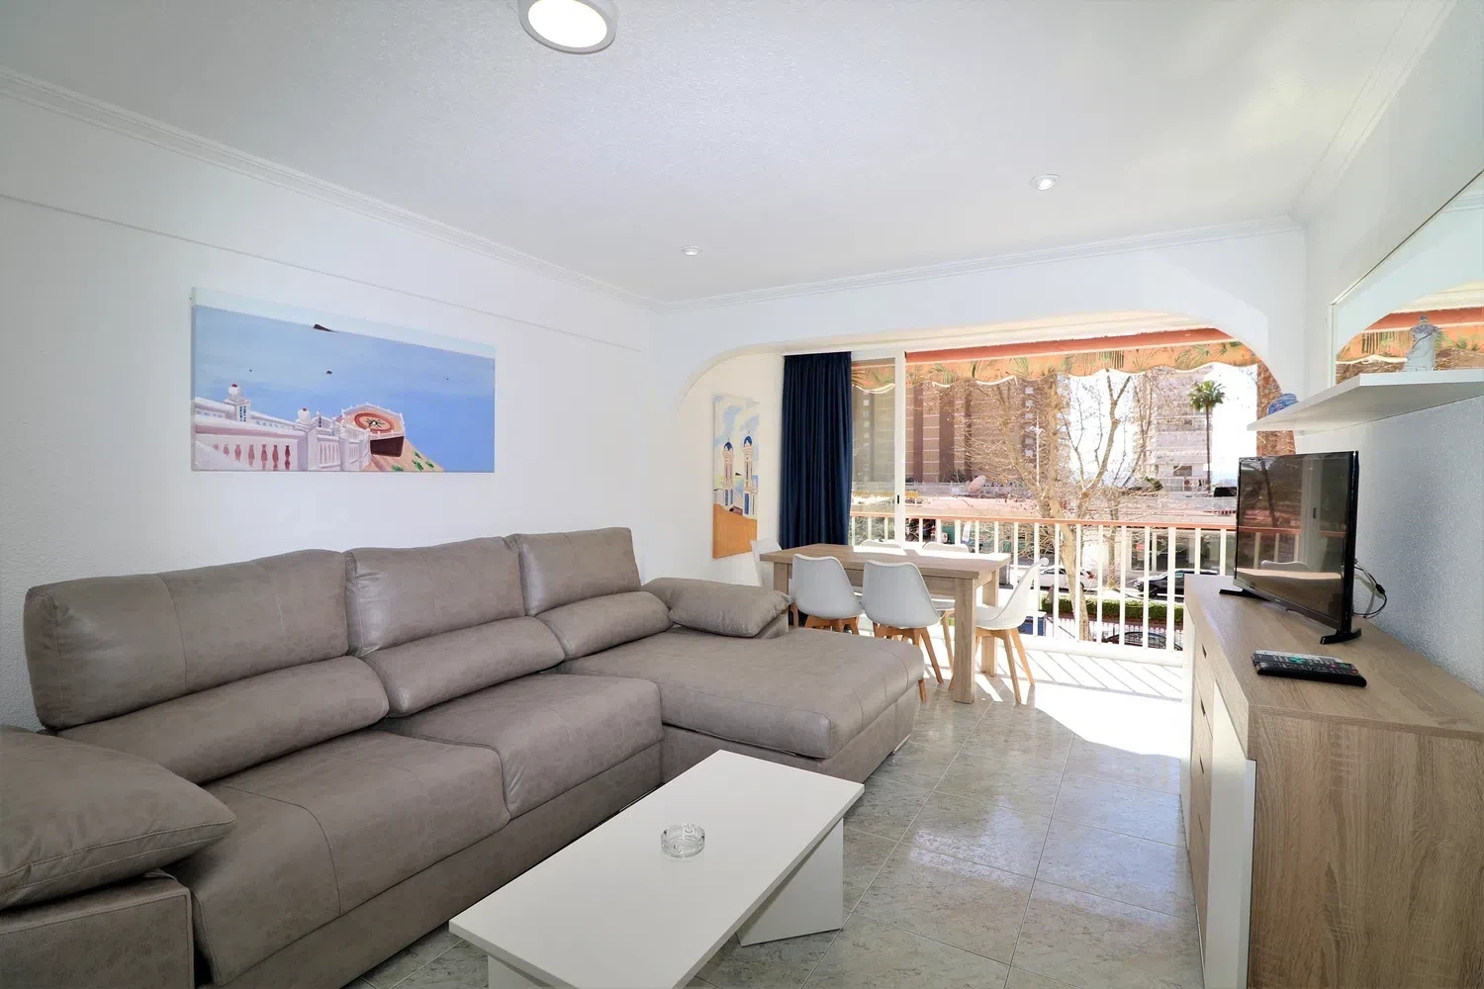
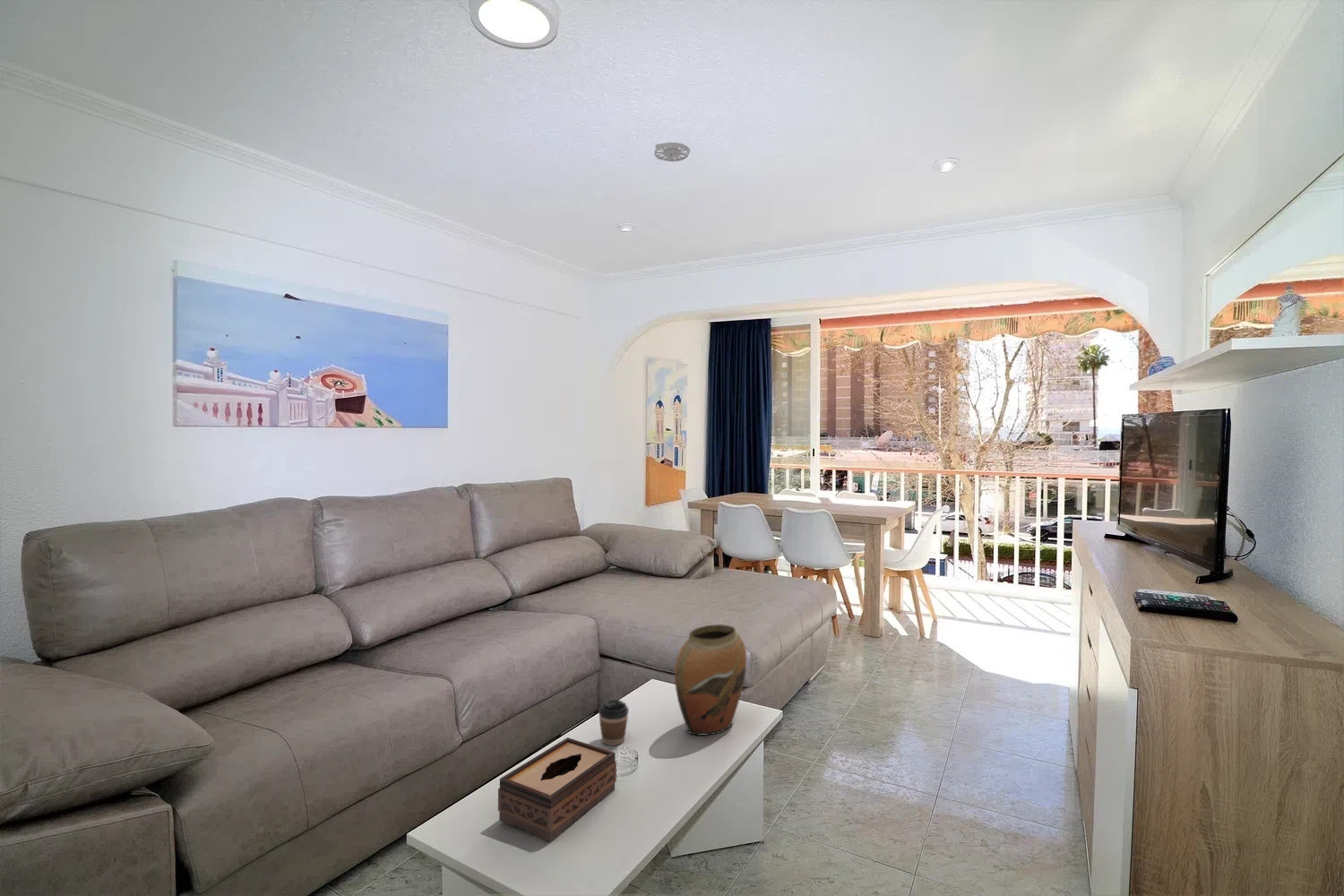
+ vase [674,624,748,736]
+ coffee cup [598,699,630,746]
+ tissue box [497,737,617,843]
+ smoke detector [653,142,691,162]
